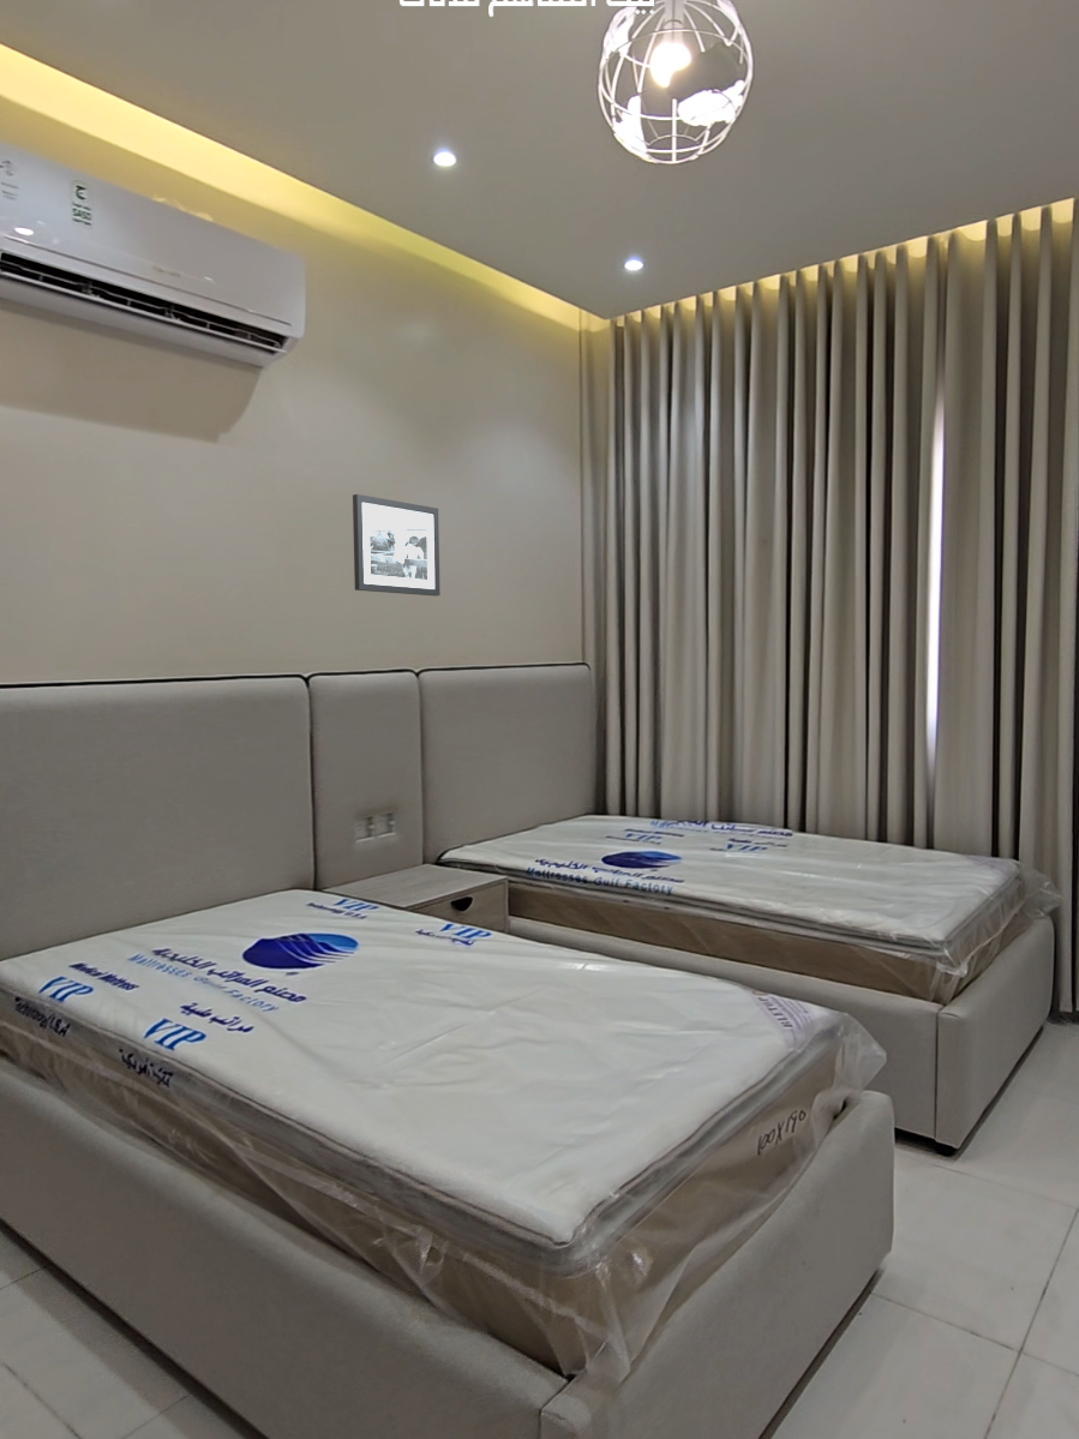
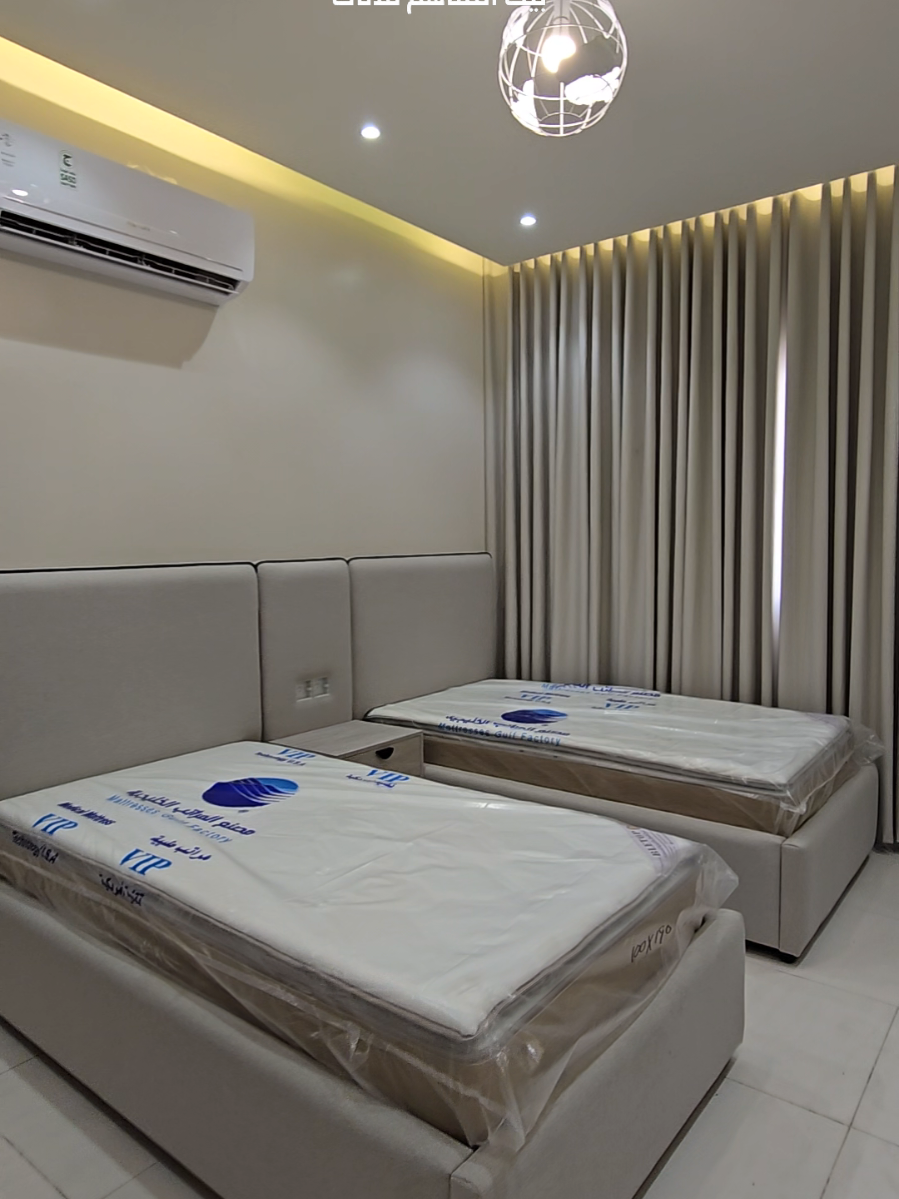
- picture frame [352,493,442,596]
